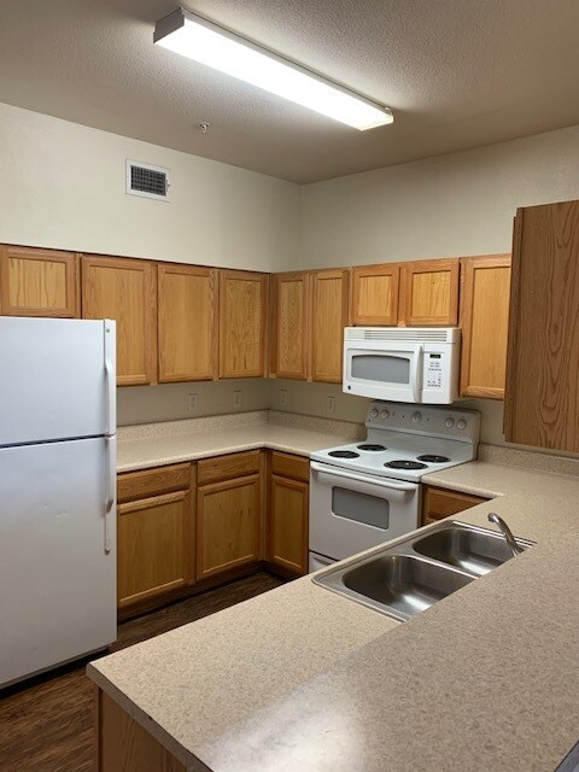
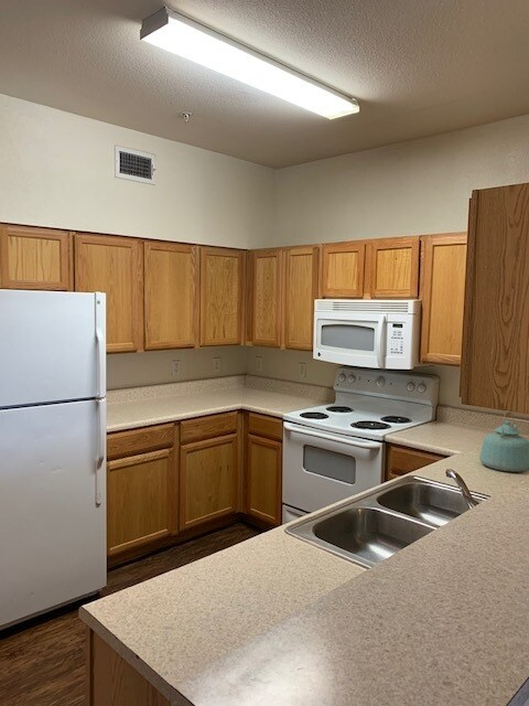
+ kettle [478,411,529,473]
